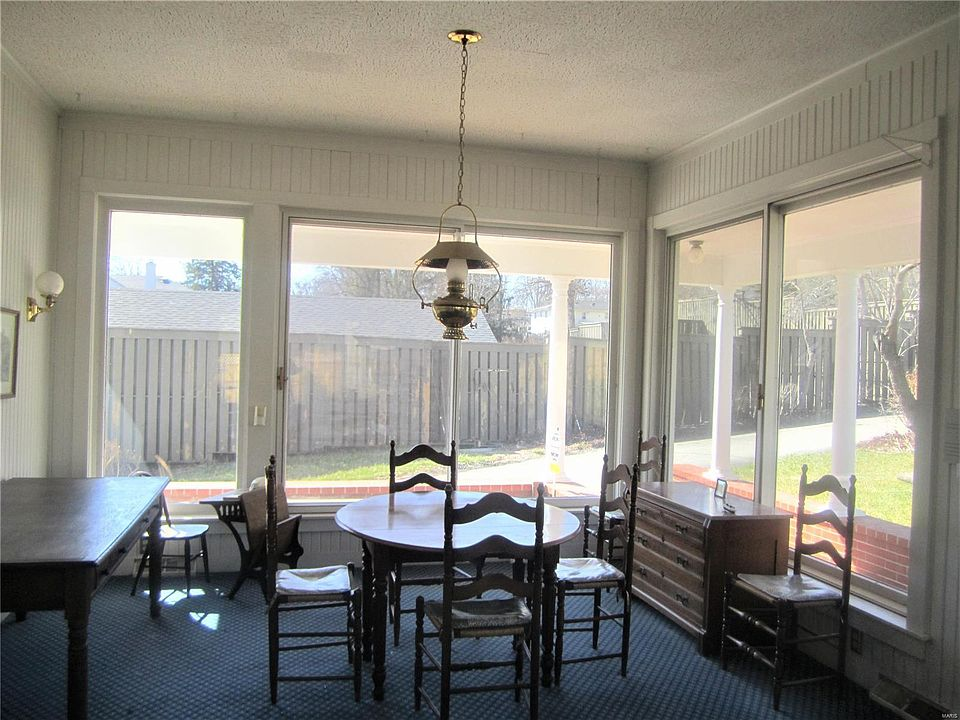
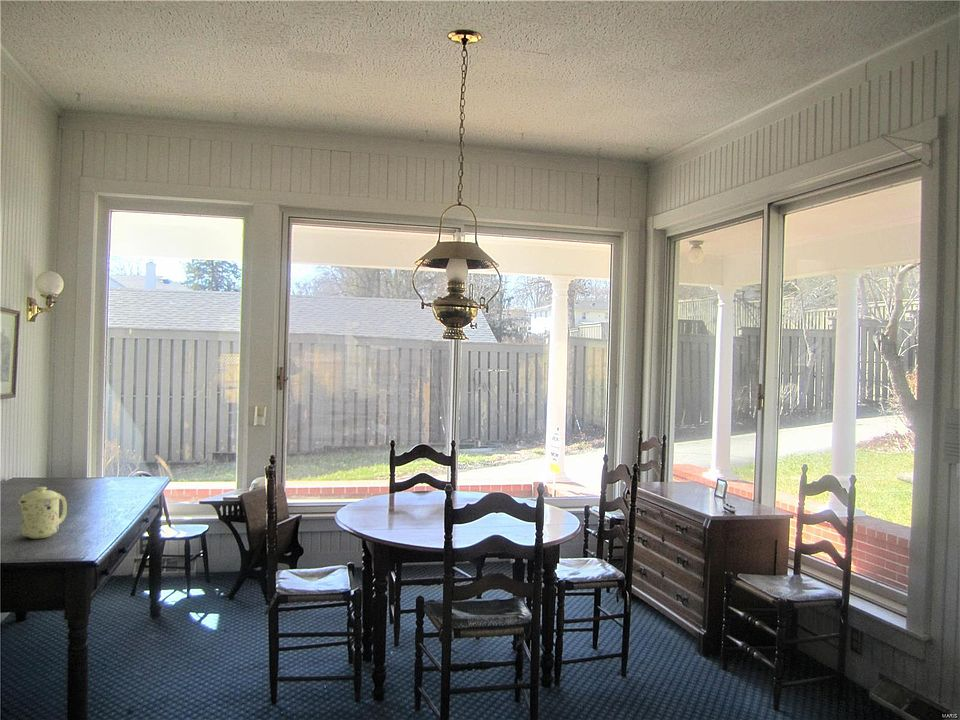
+ mug [17,486,68,540]
